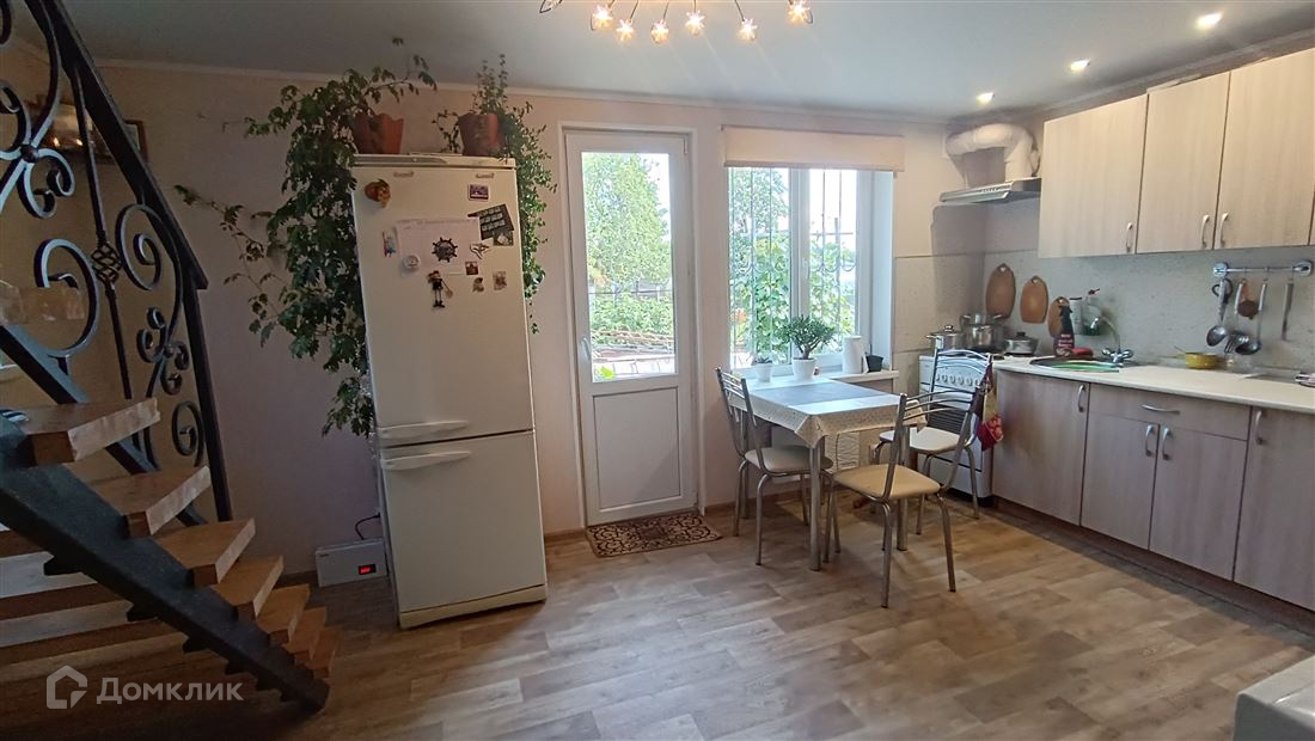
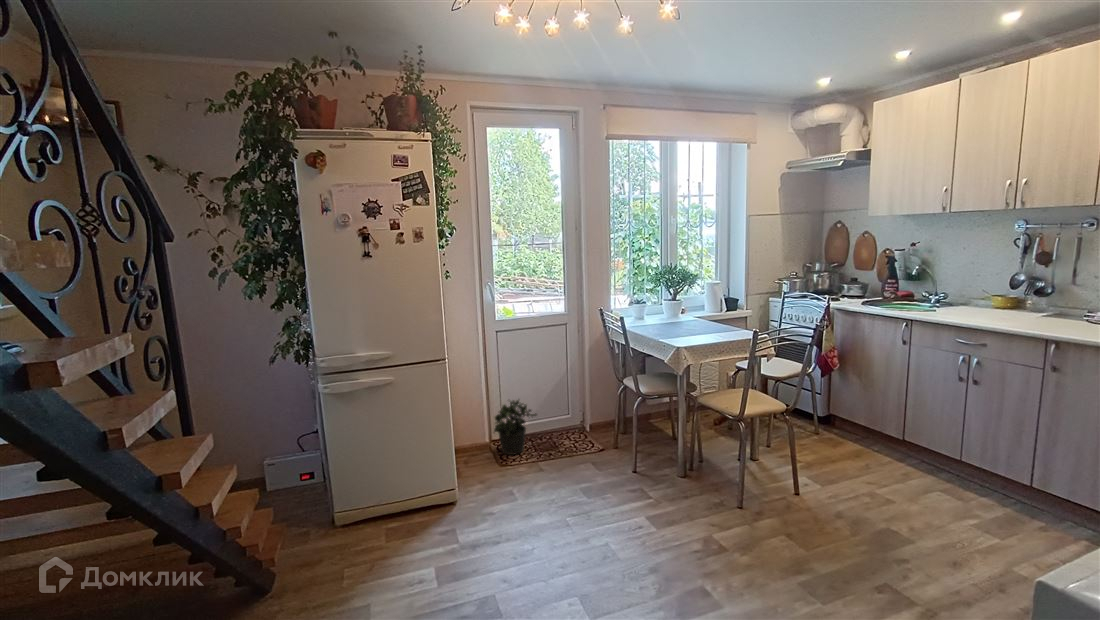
+ potted plant [493,397,538,456]
